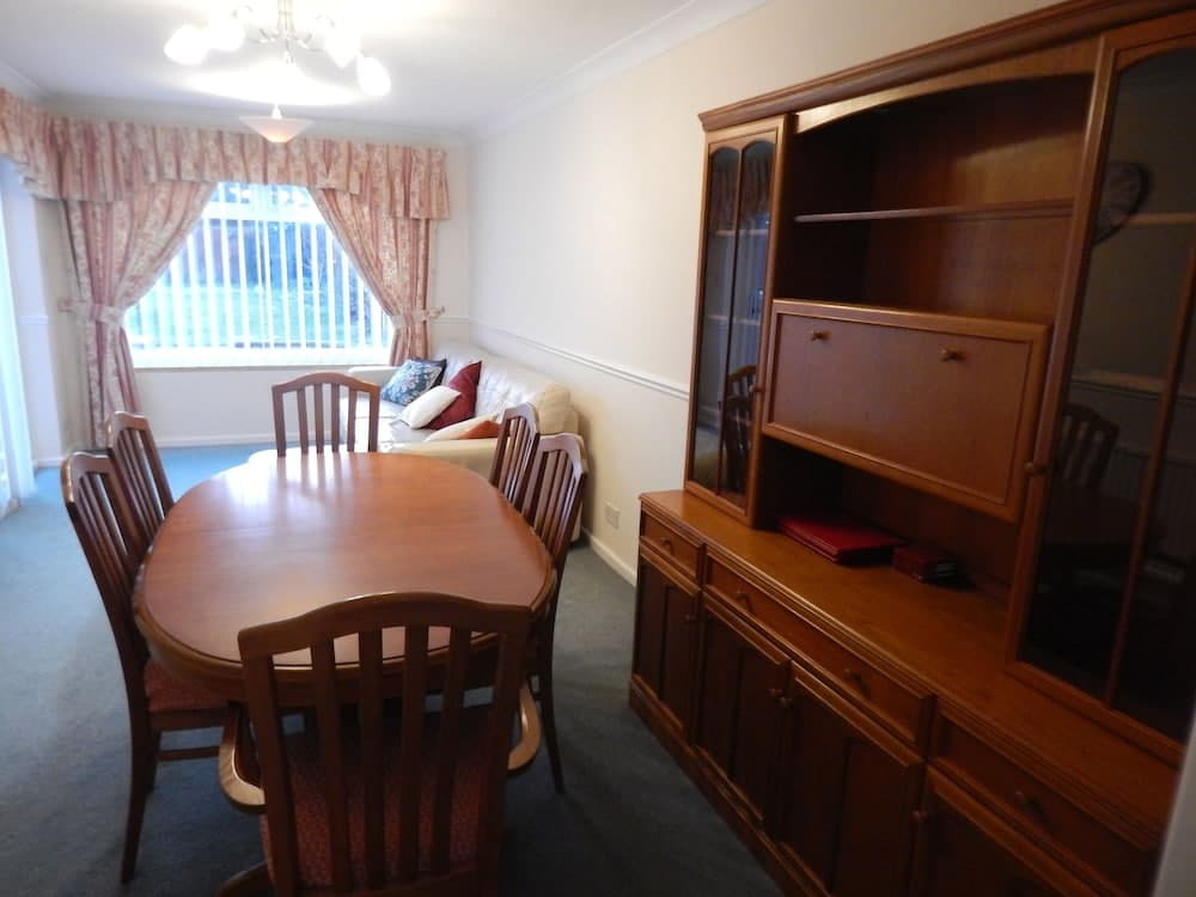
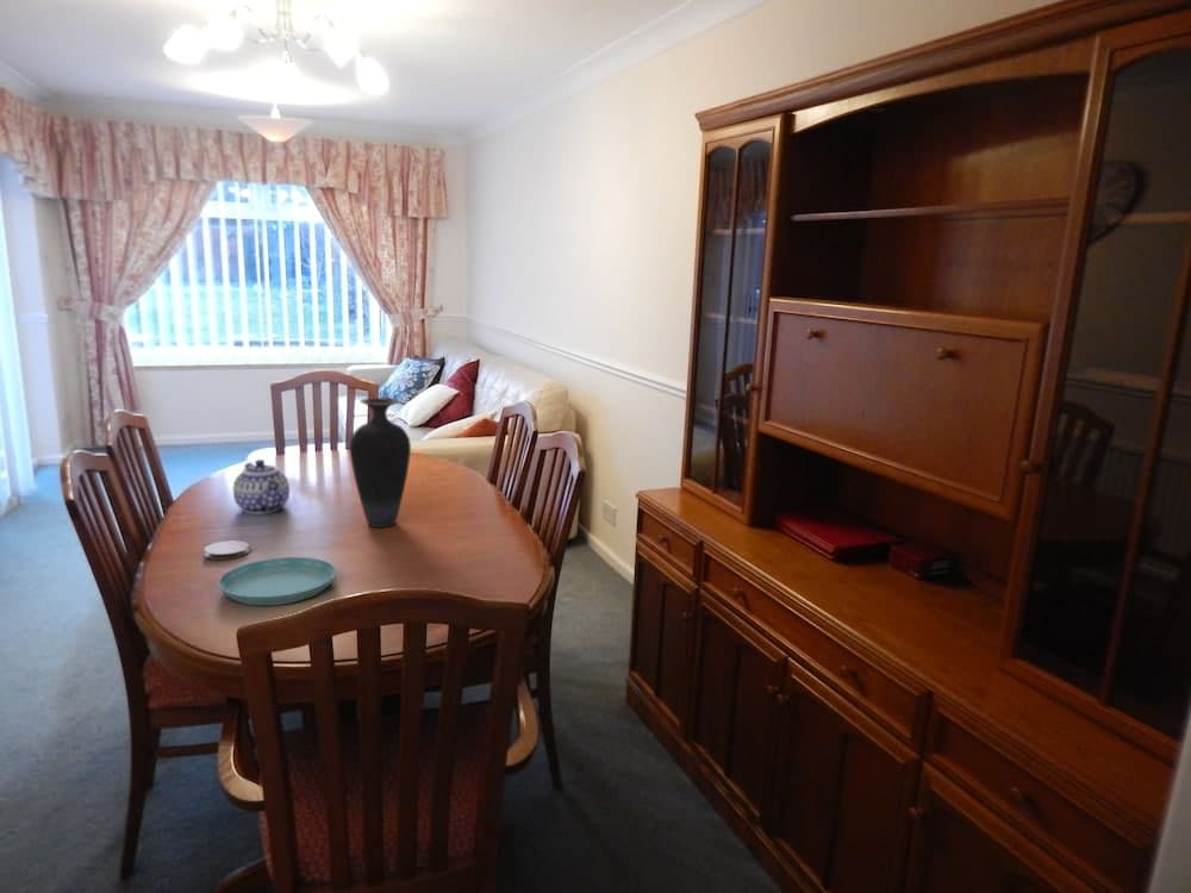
+ coaster [202,539,250,561]
+ saucer [217,556,337,607]
+ teapot [232,458,291,516]
+ vase [349,396,412,529]
